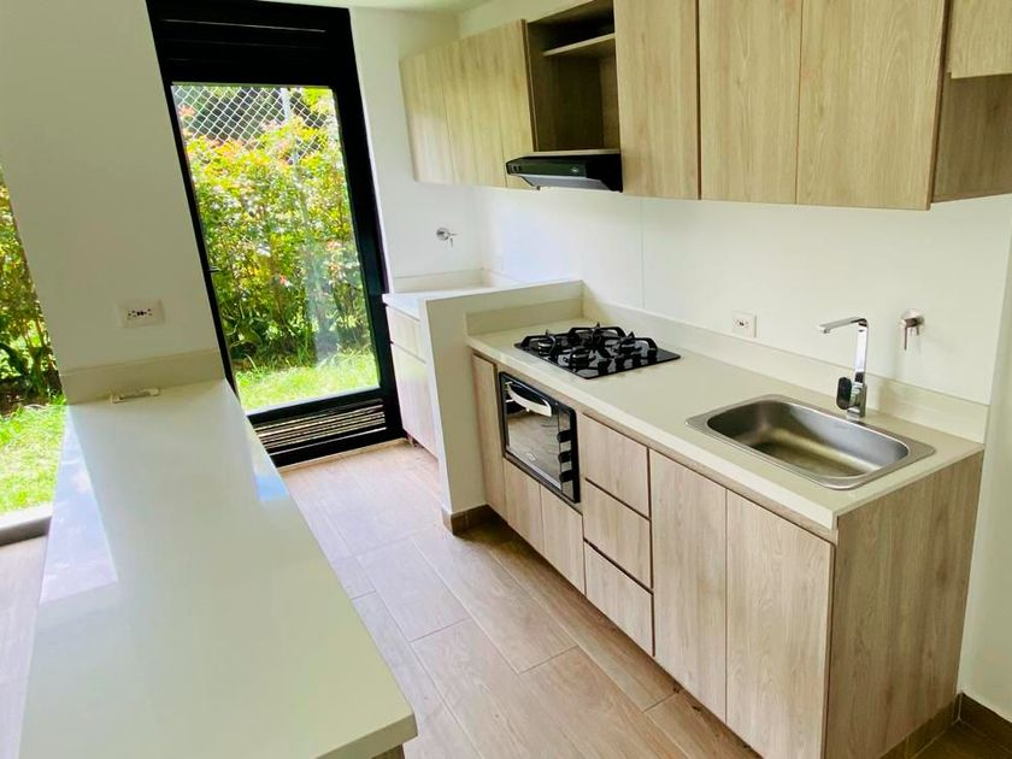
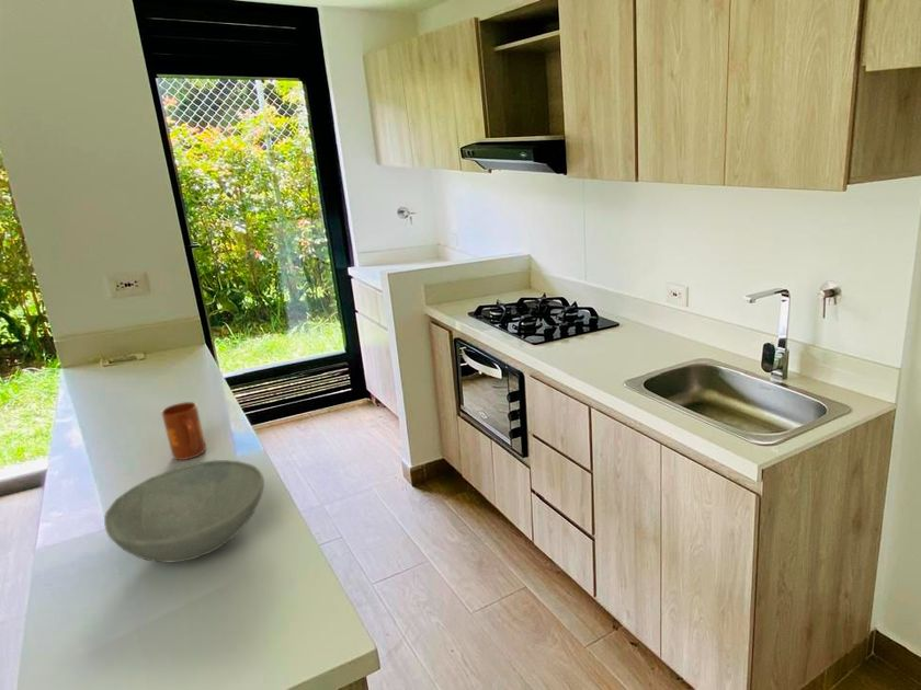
+ mug [160,401,207,461]
+ bowl [103,459,265,563]
